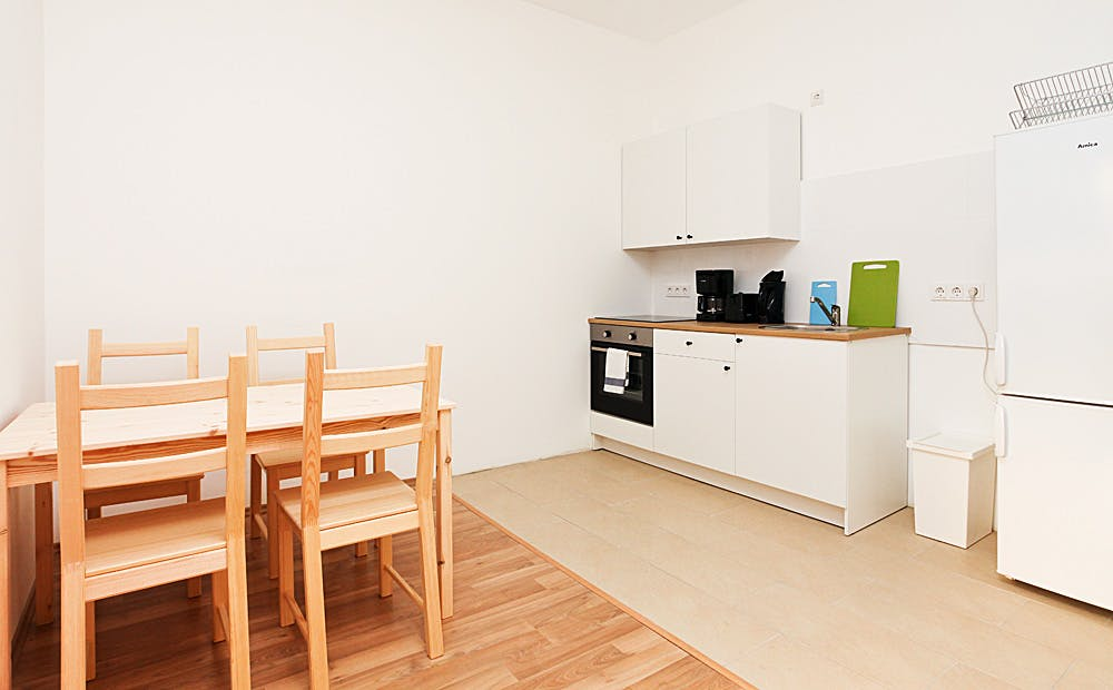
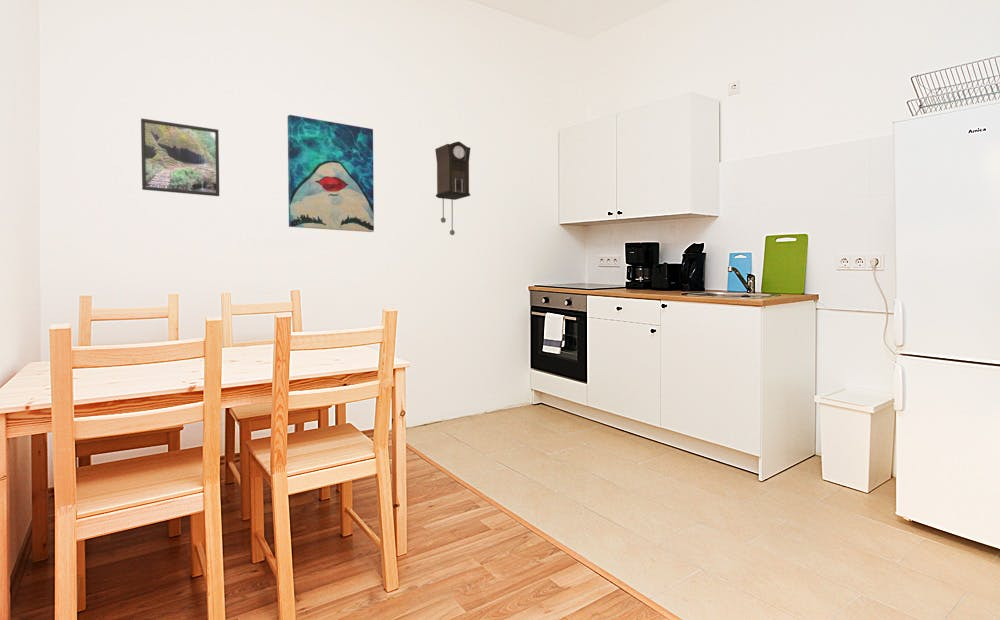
+ wall art [287,114,375,233]
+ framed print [140,117,220,197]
+ pendulum clock [434,141,471,236]
